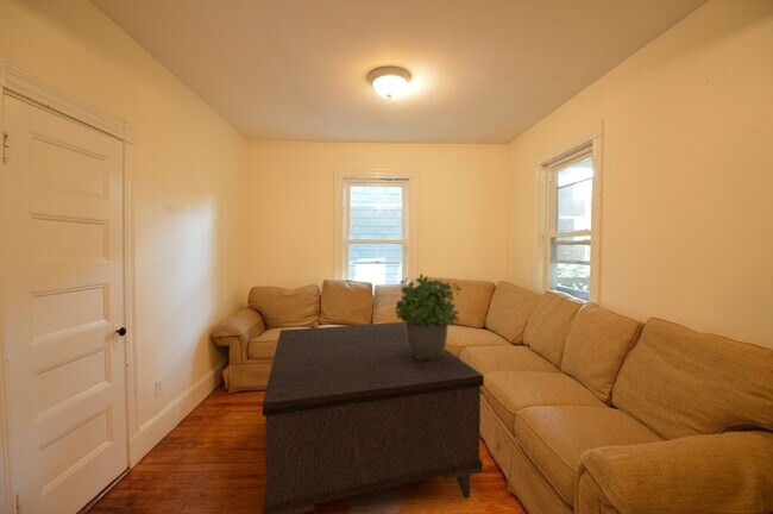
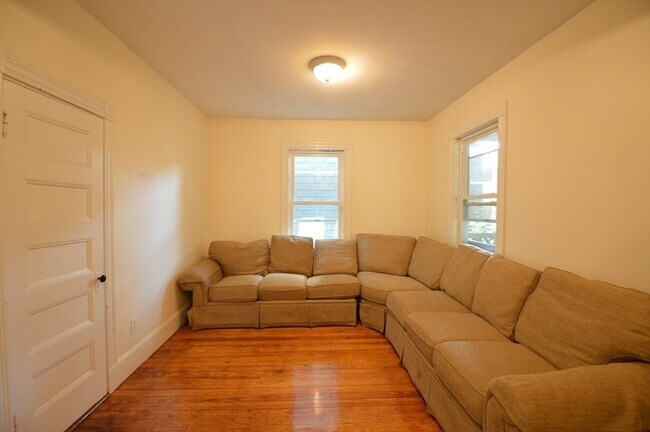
- potted plant [394,272,463,359]
- coffee table [262,321,485,514]
